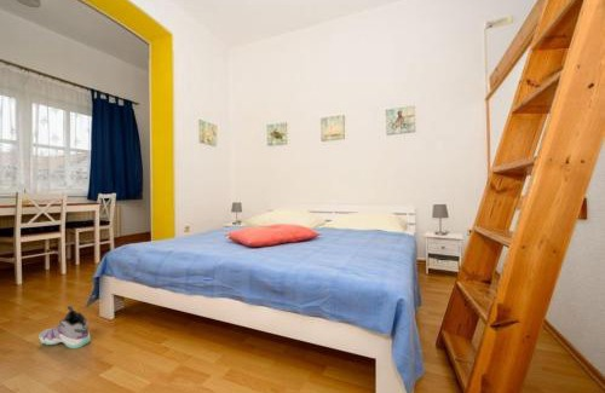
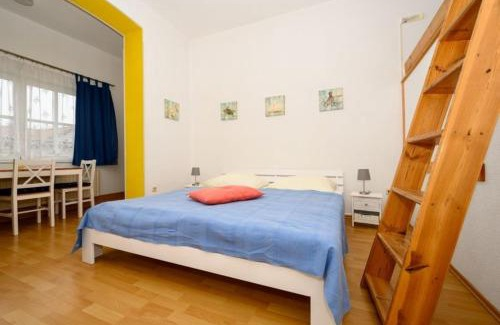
- sneaker [38,305,91,349]
